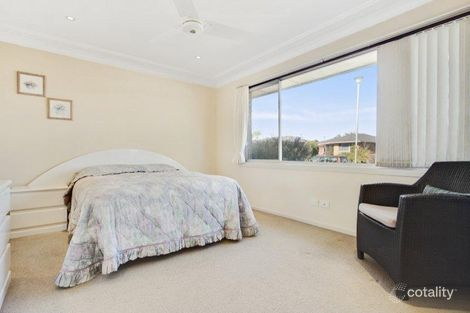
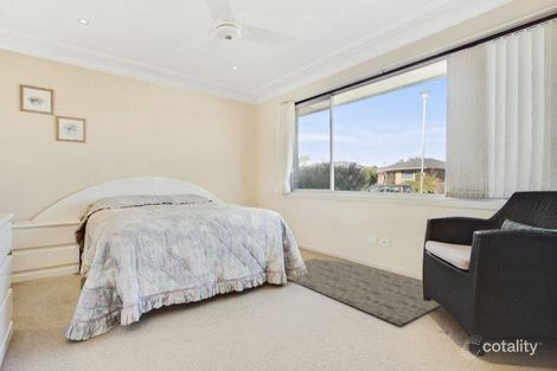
+ rug [286,257,441,326]
